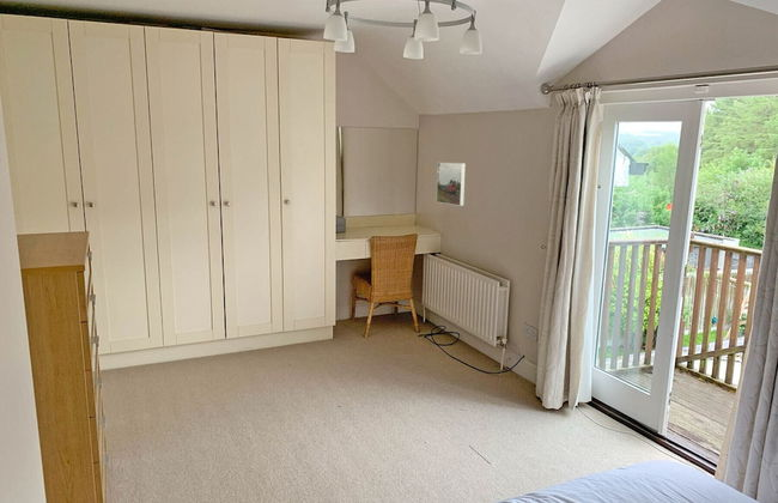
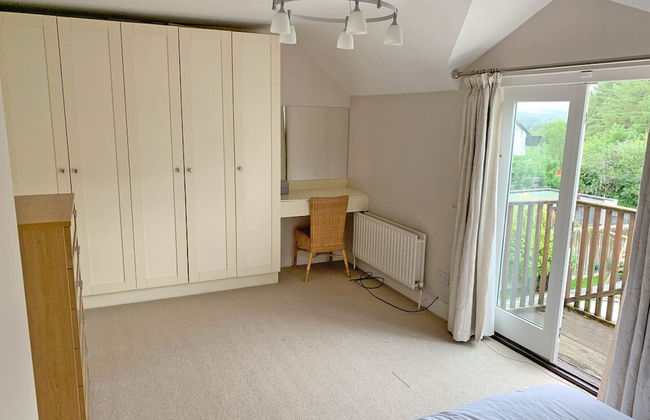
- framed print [436,162,467,207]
